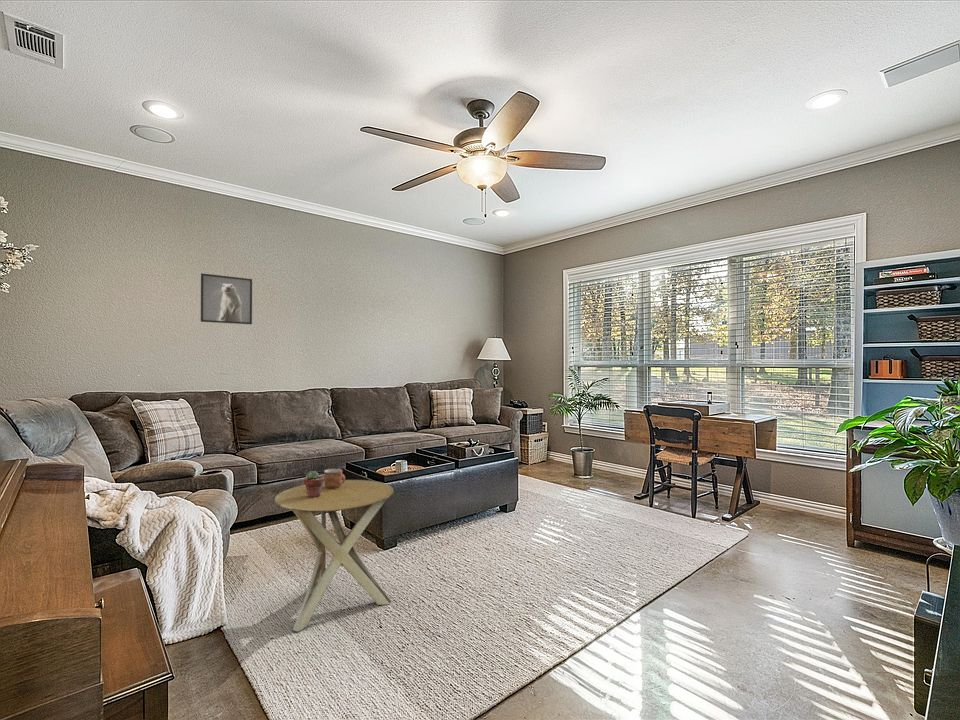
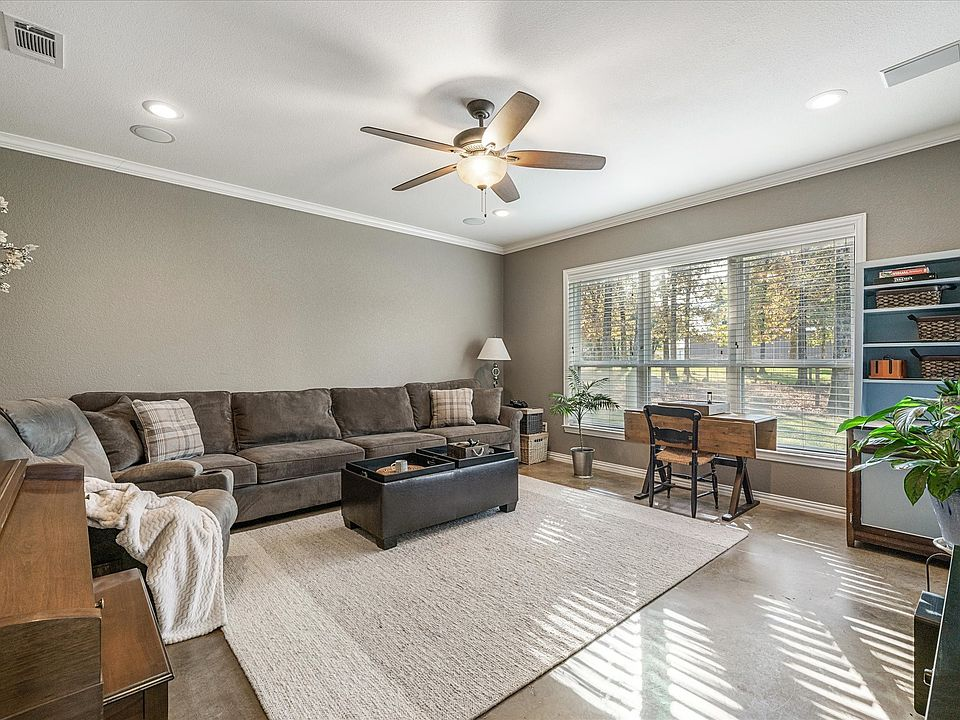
- potted succulent [303,470,324,498]
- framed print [200,272,253,325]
- mug [323,468,346,489]
- side table [273,479,395,633]
